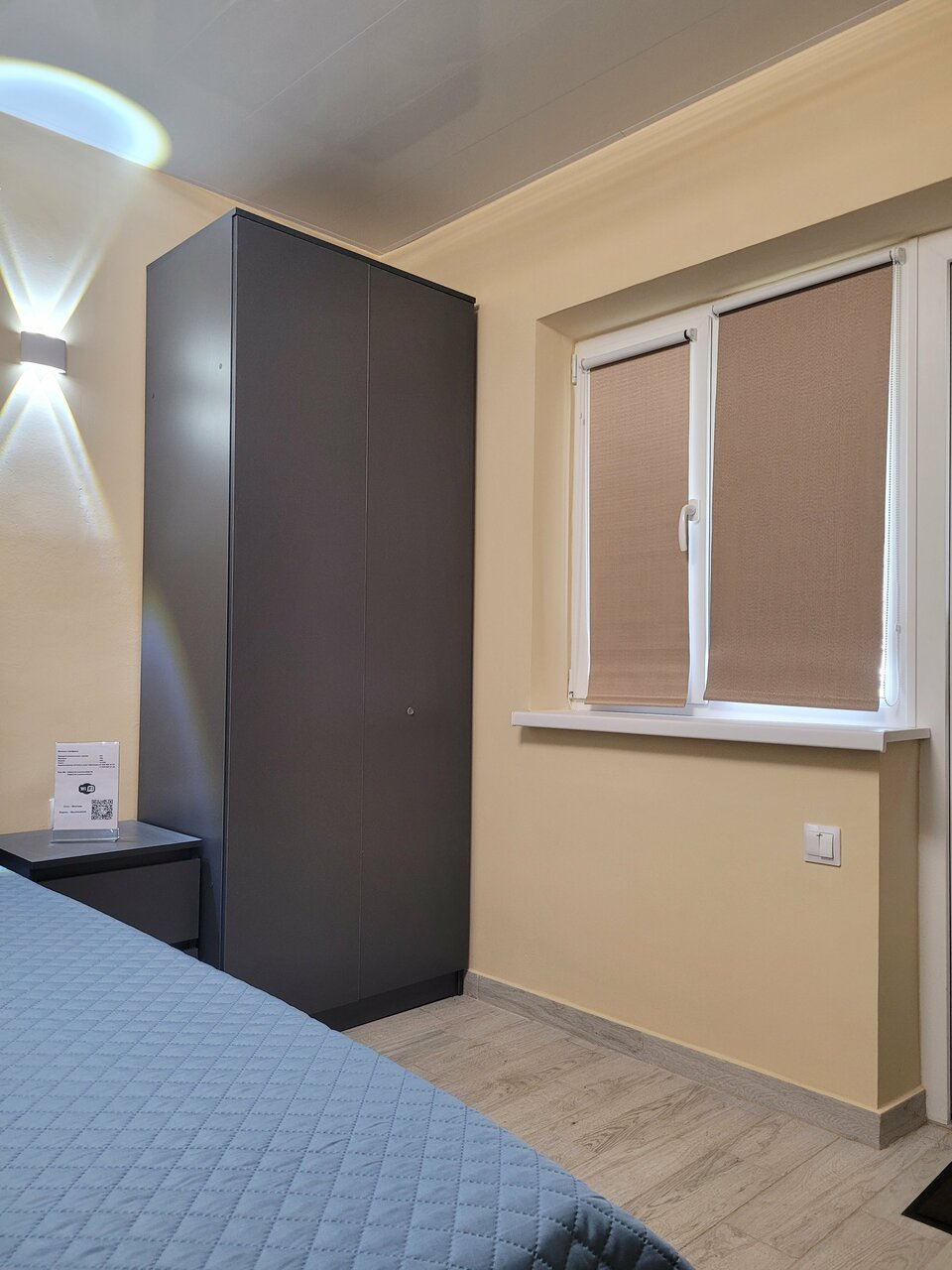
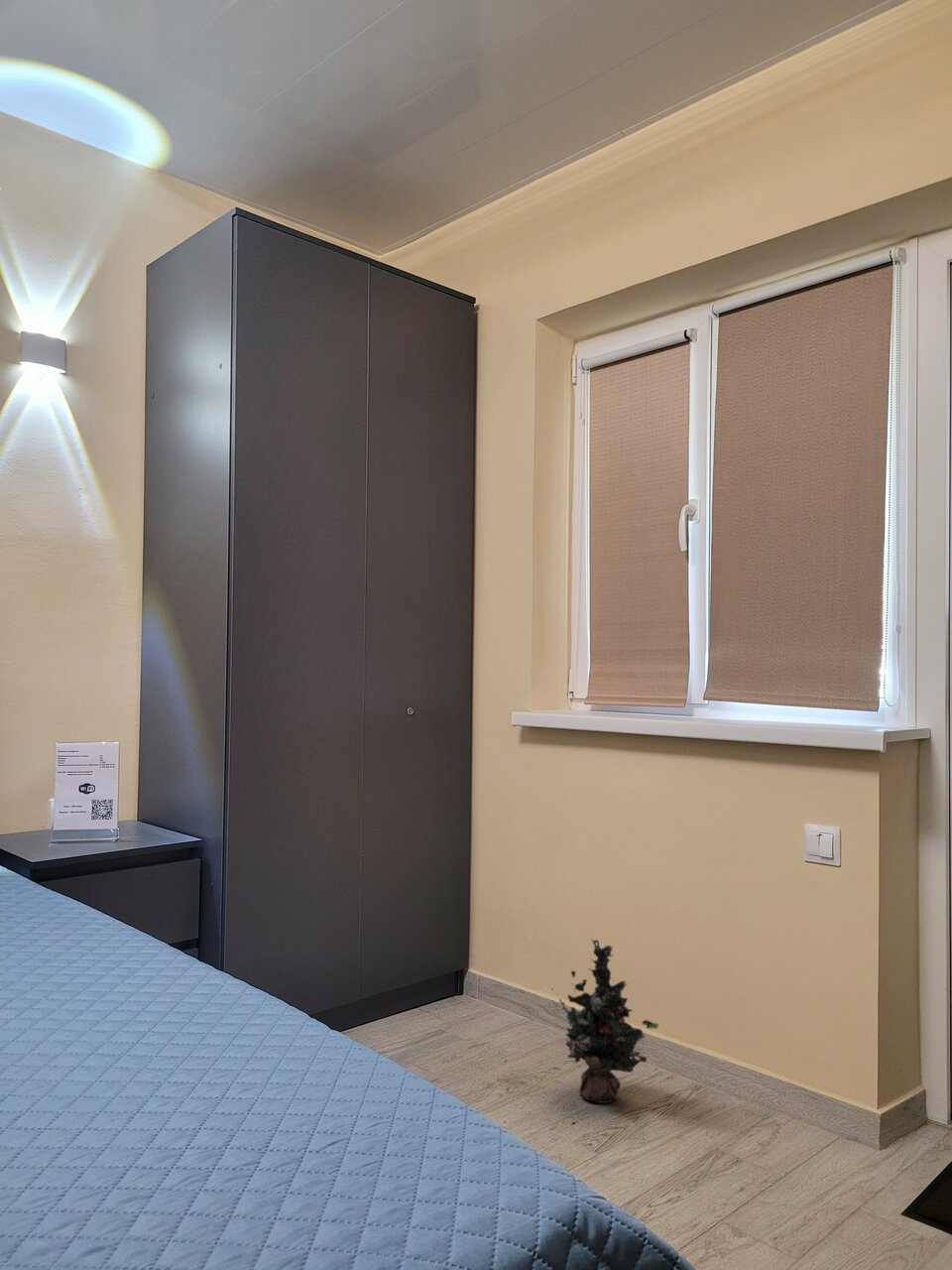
+ decorative plant [550,939,659,1104]
